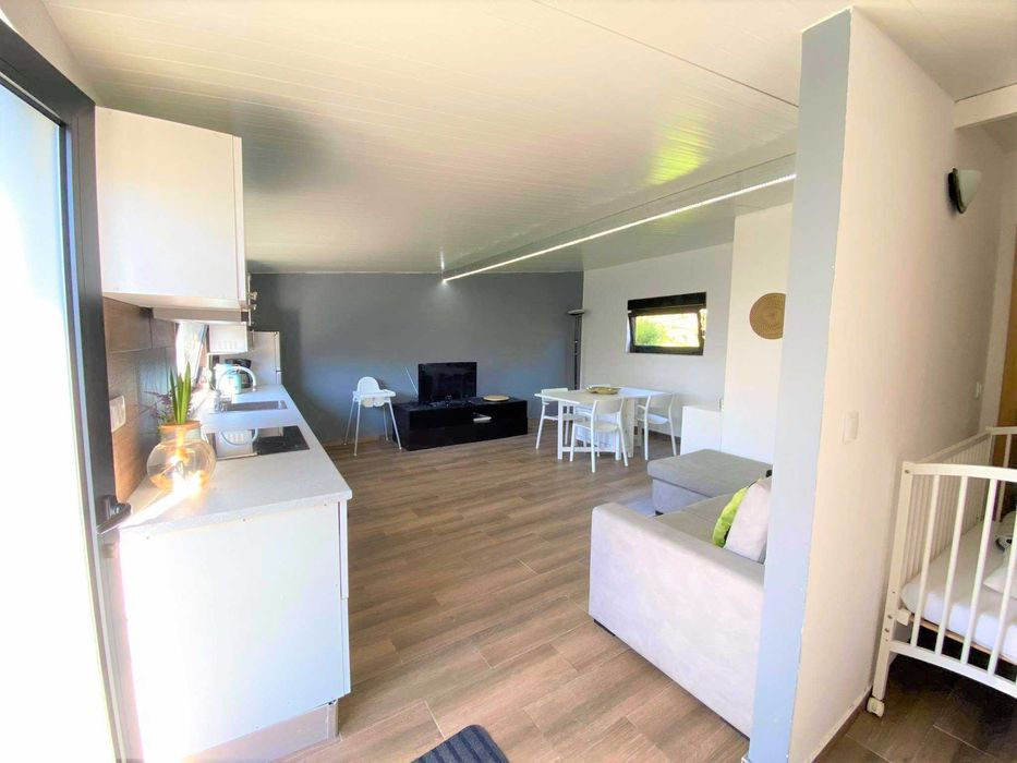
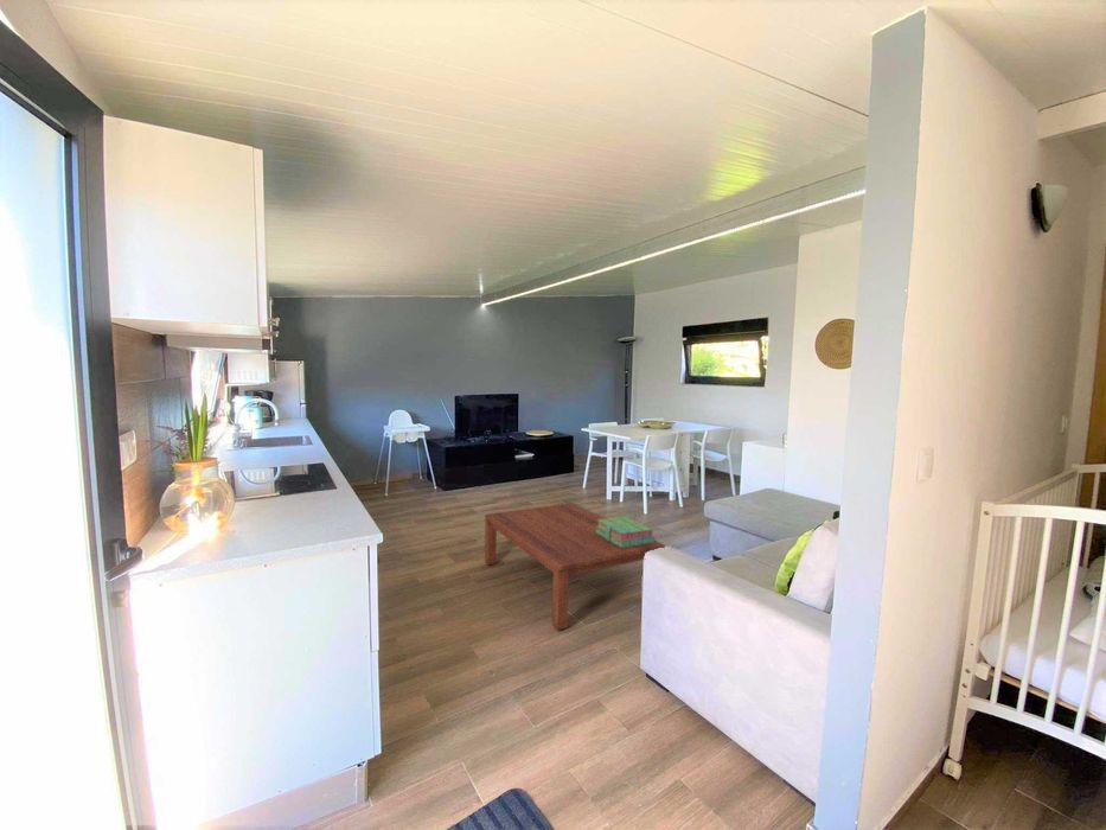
+ stack of books [595,516,656,548]
+ coffee table [484,502,666,631]
